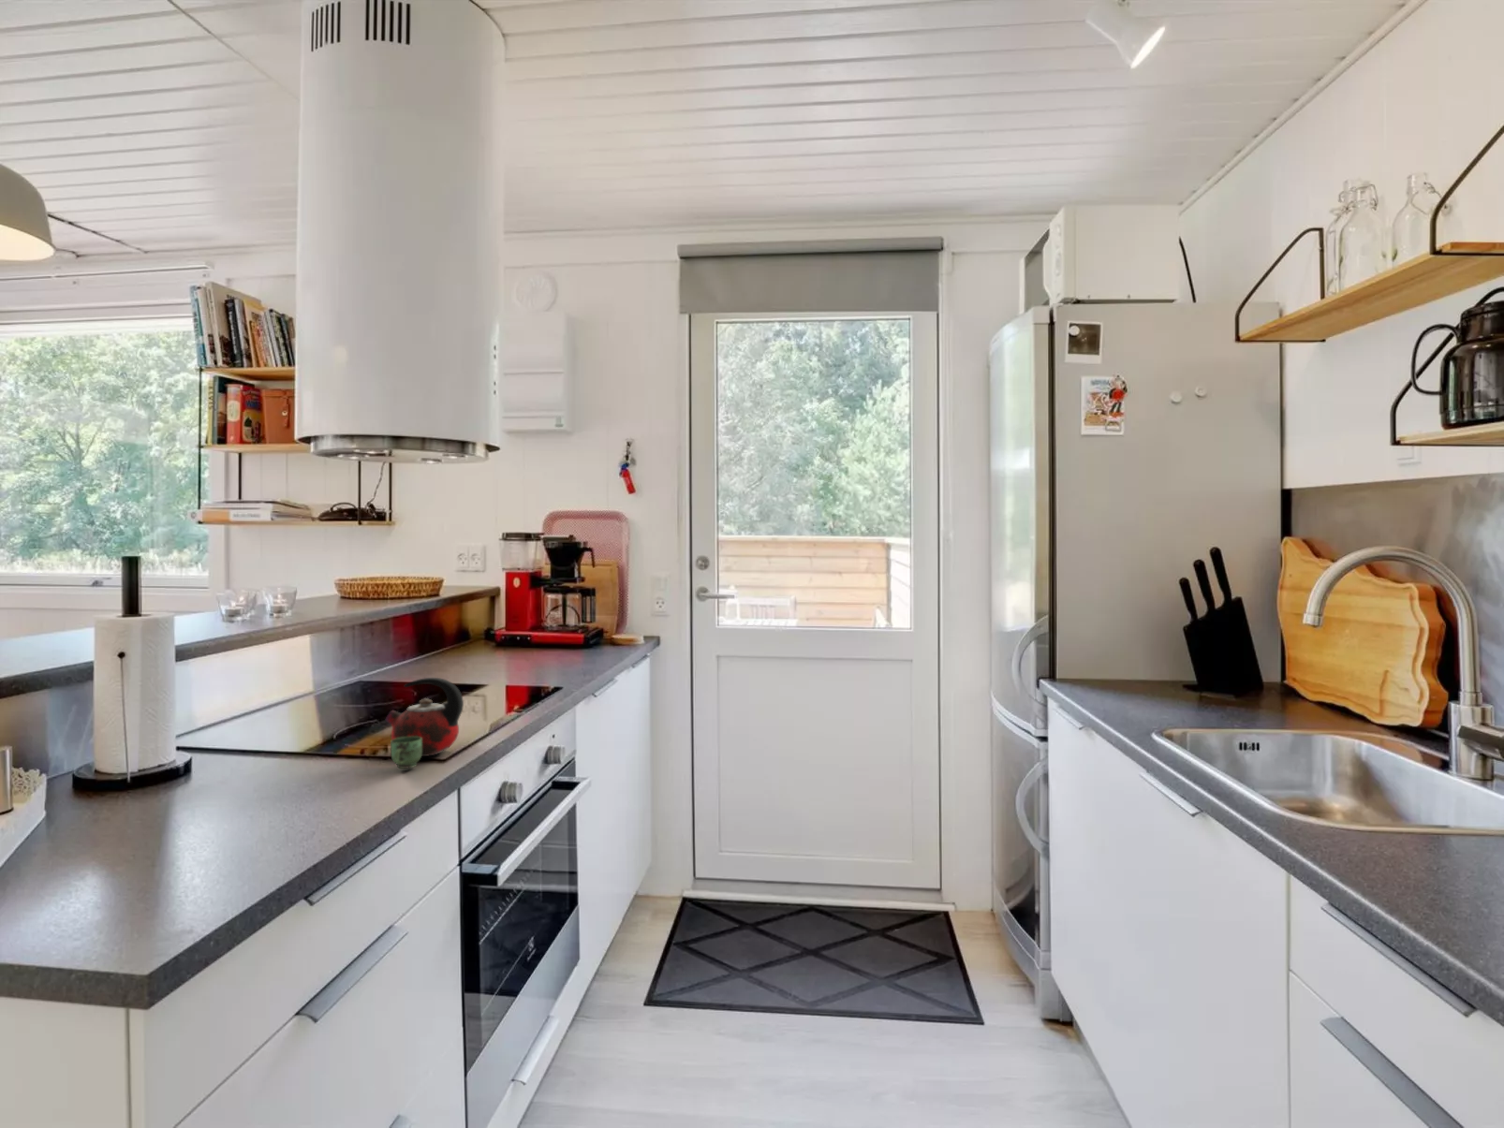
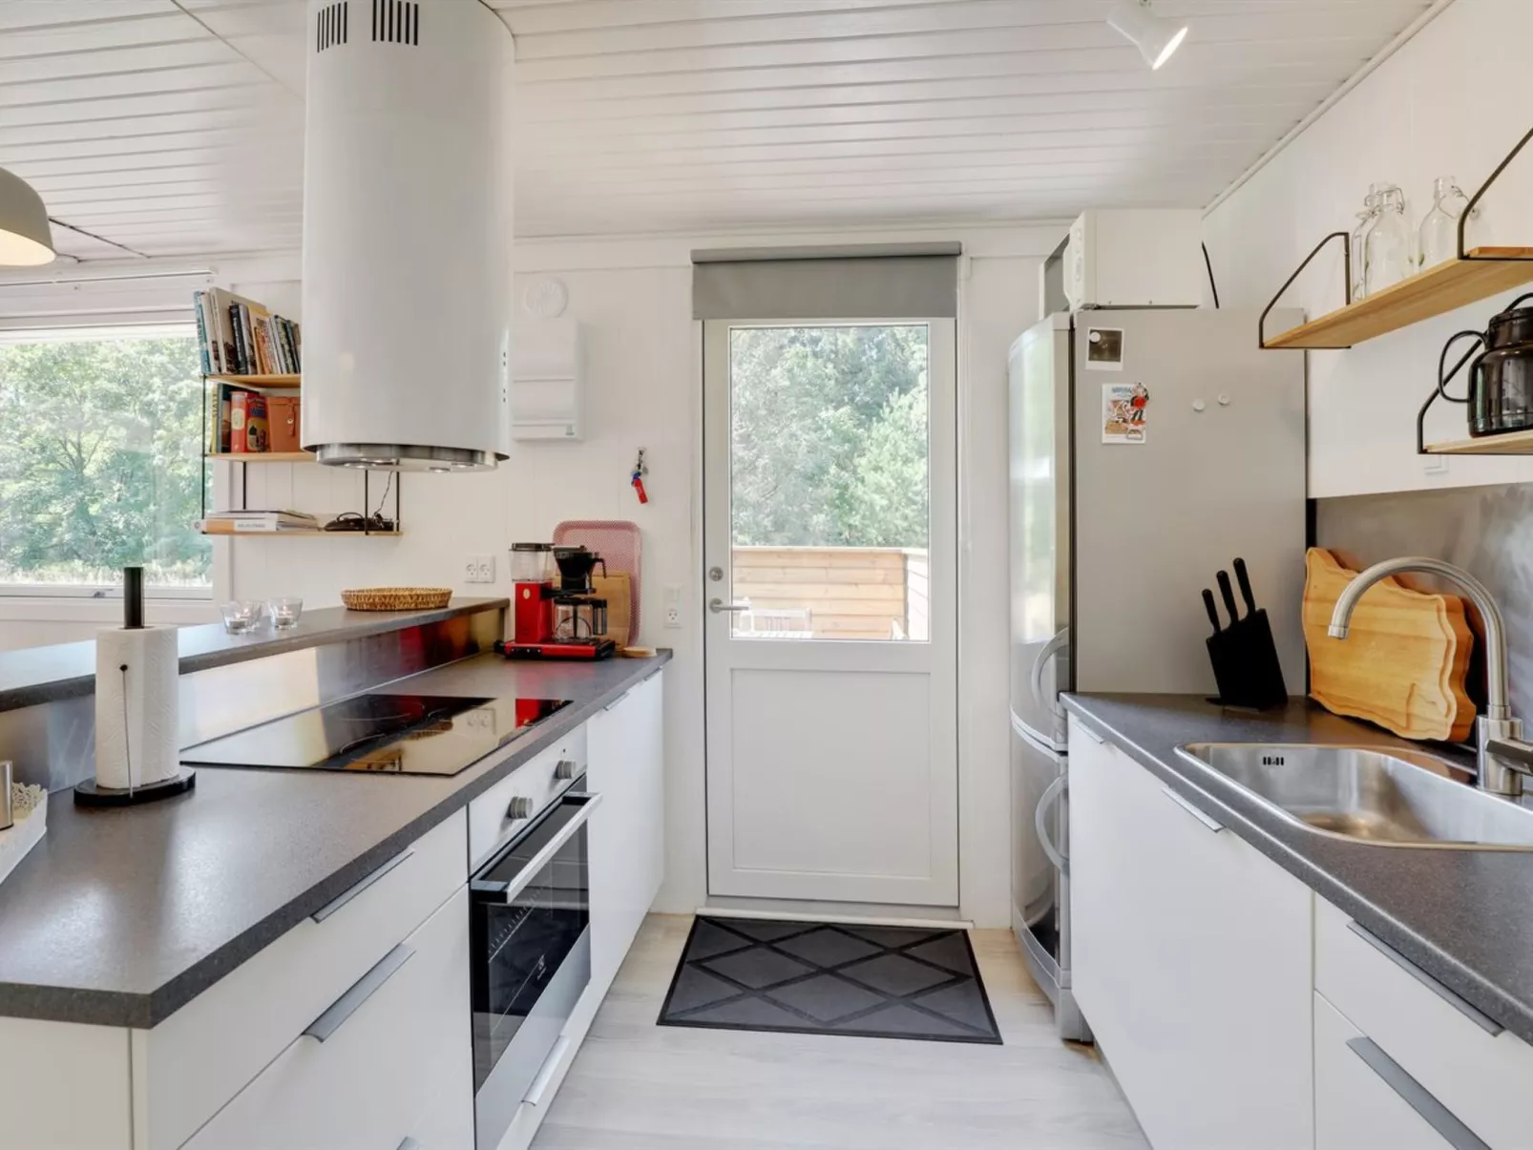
- kettle [385,677,465,769]
